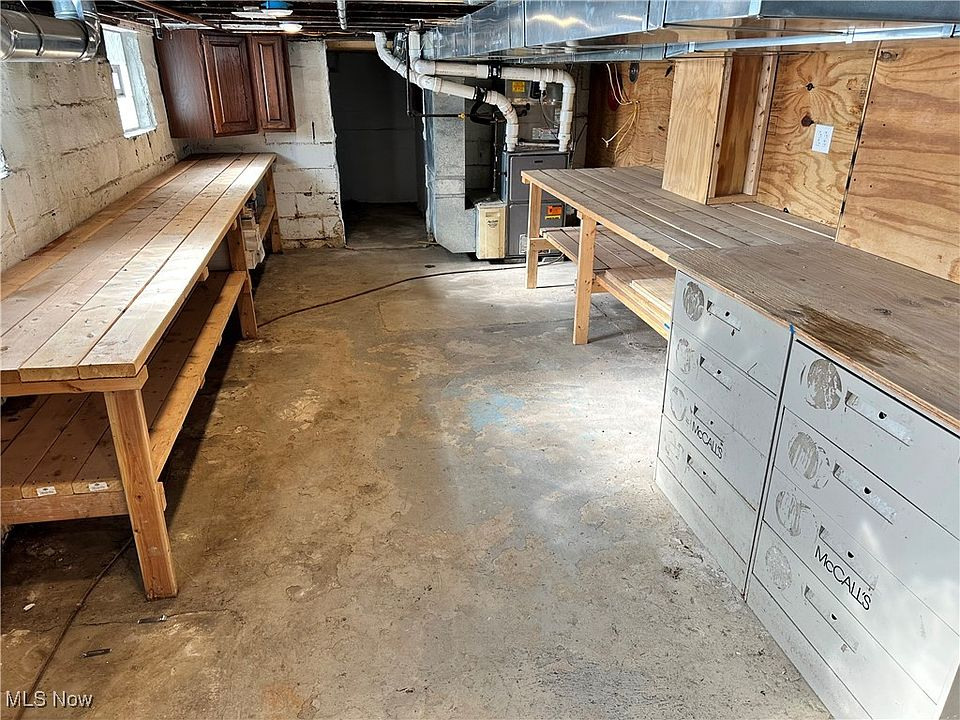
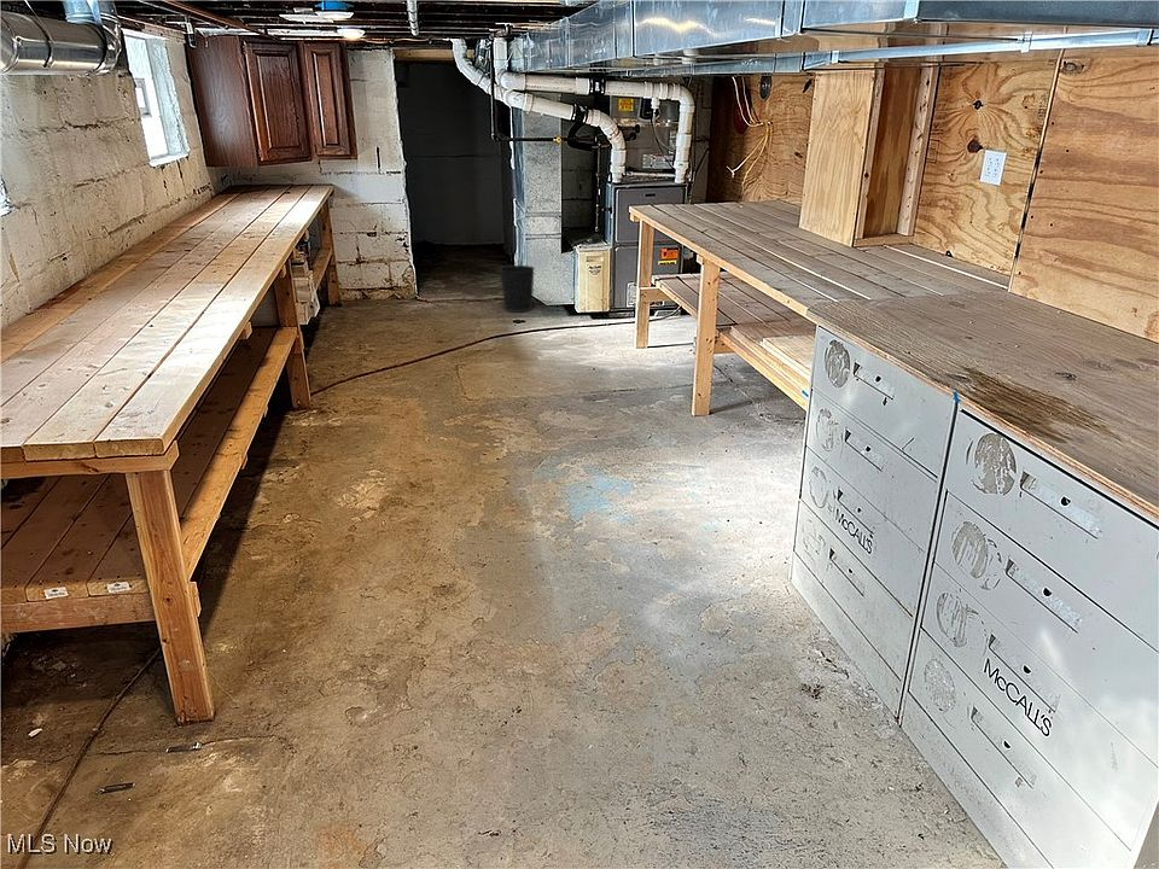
+ wastebasket [499,264,536,313]
